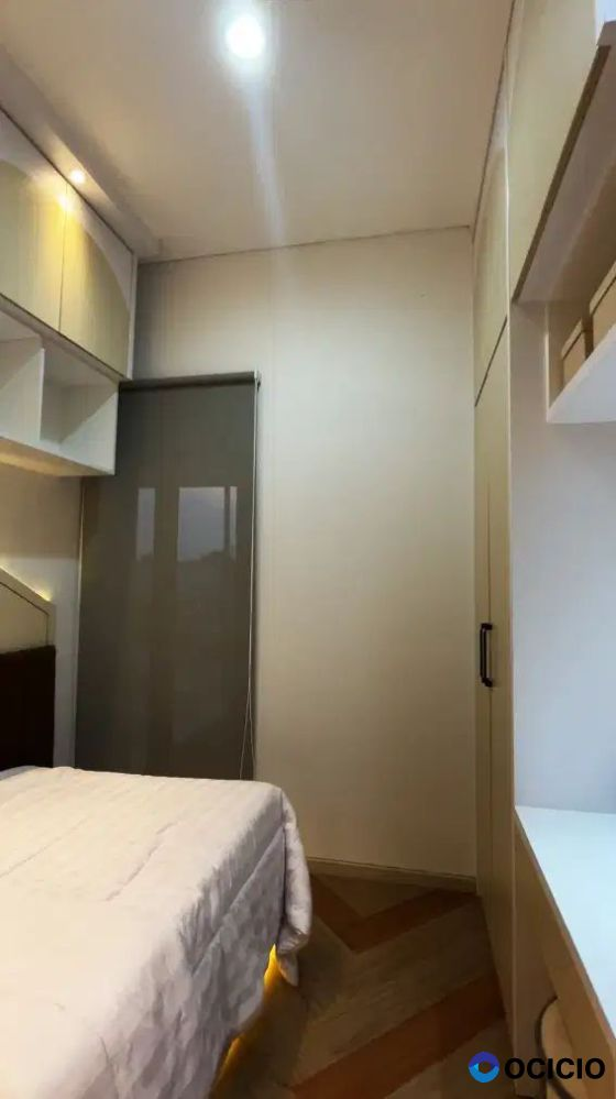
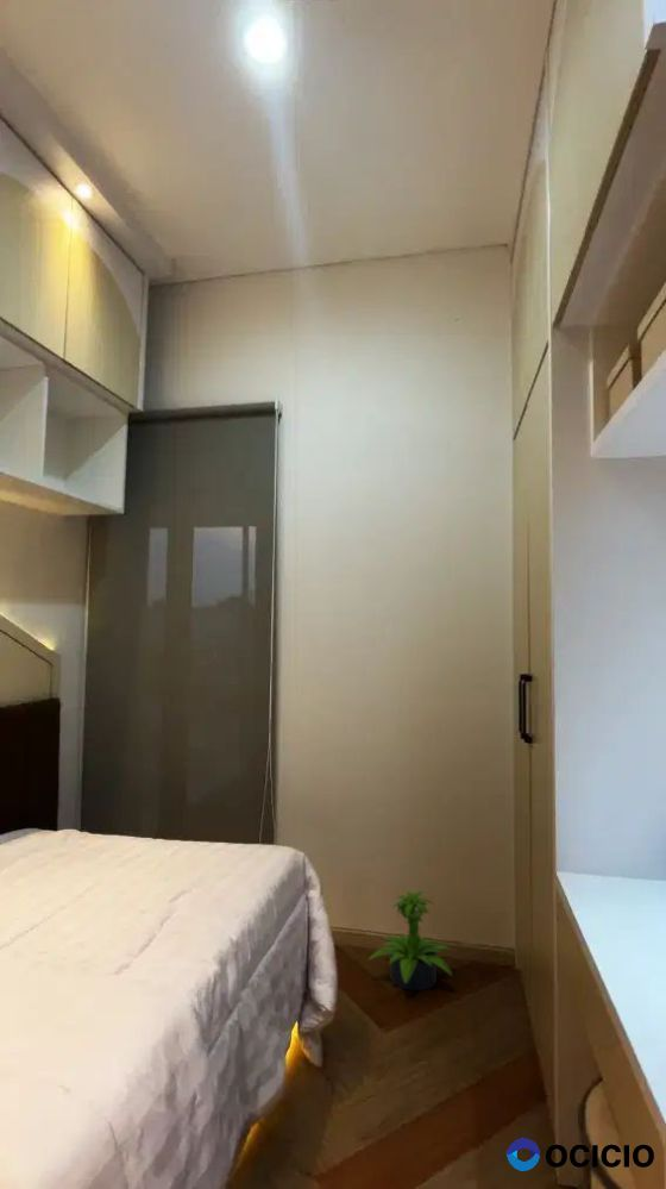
+ potted plant [367,890,453,991]
